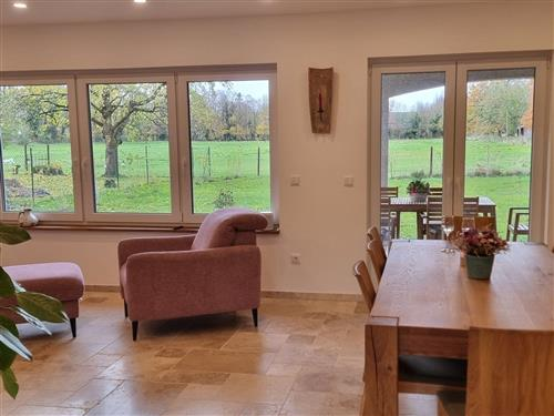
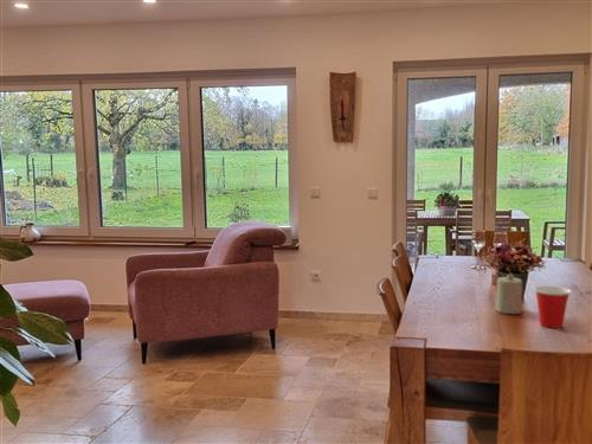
+ cup [533,285,573,329]
+ candle [495,272,523,315]
